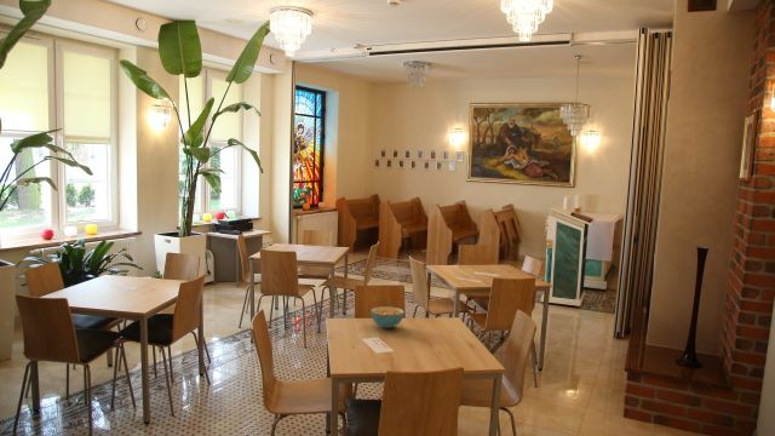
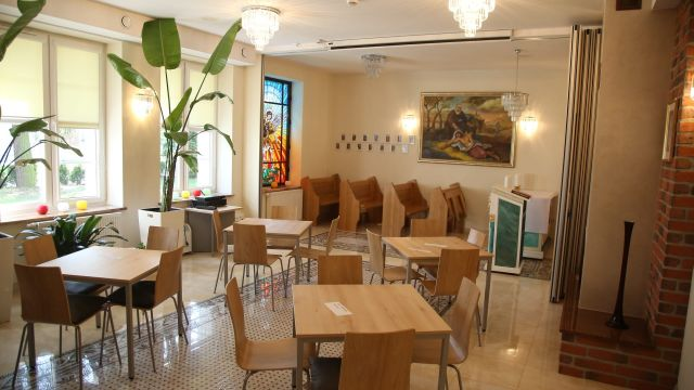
- cereal bowl [369,305,406,329]
